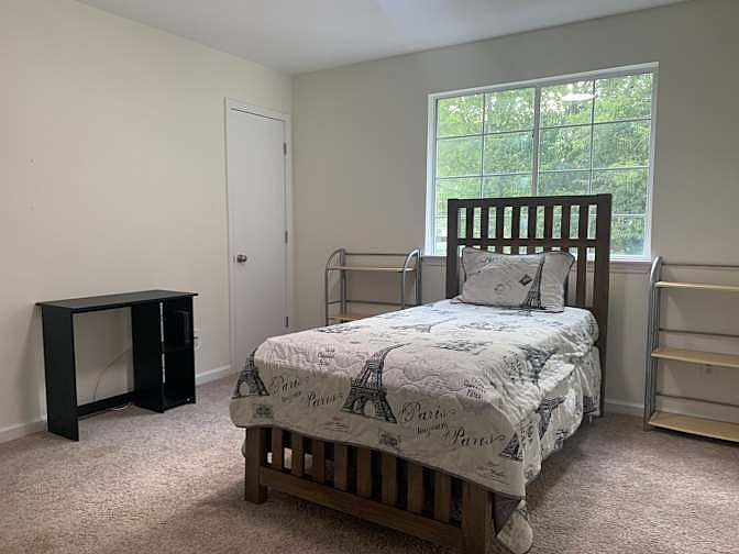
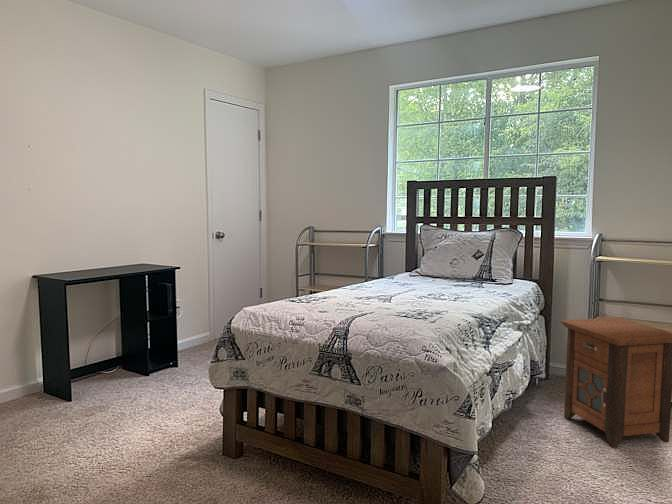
+ nightstand [560,317,672,449]
